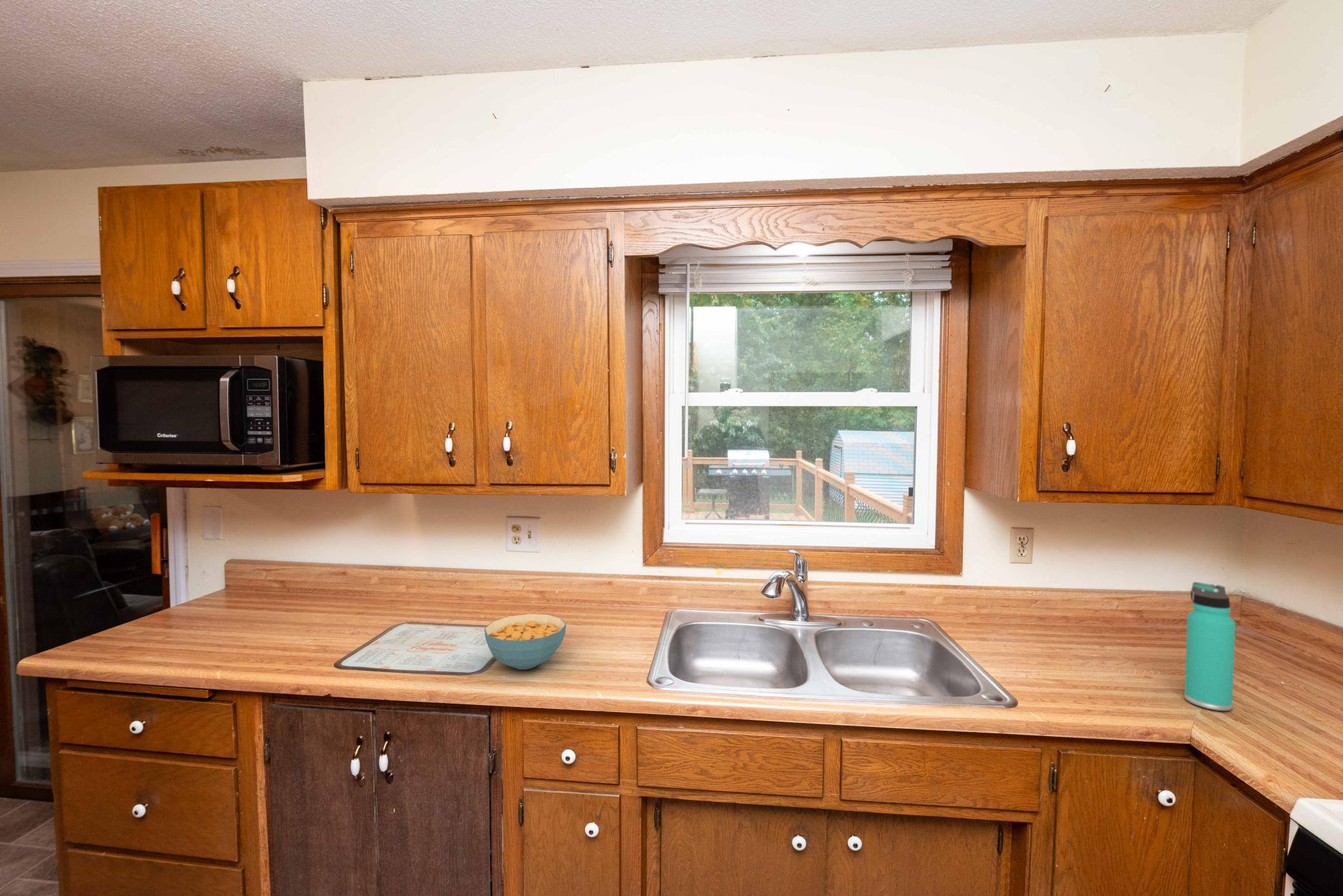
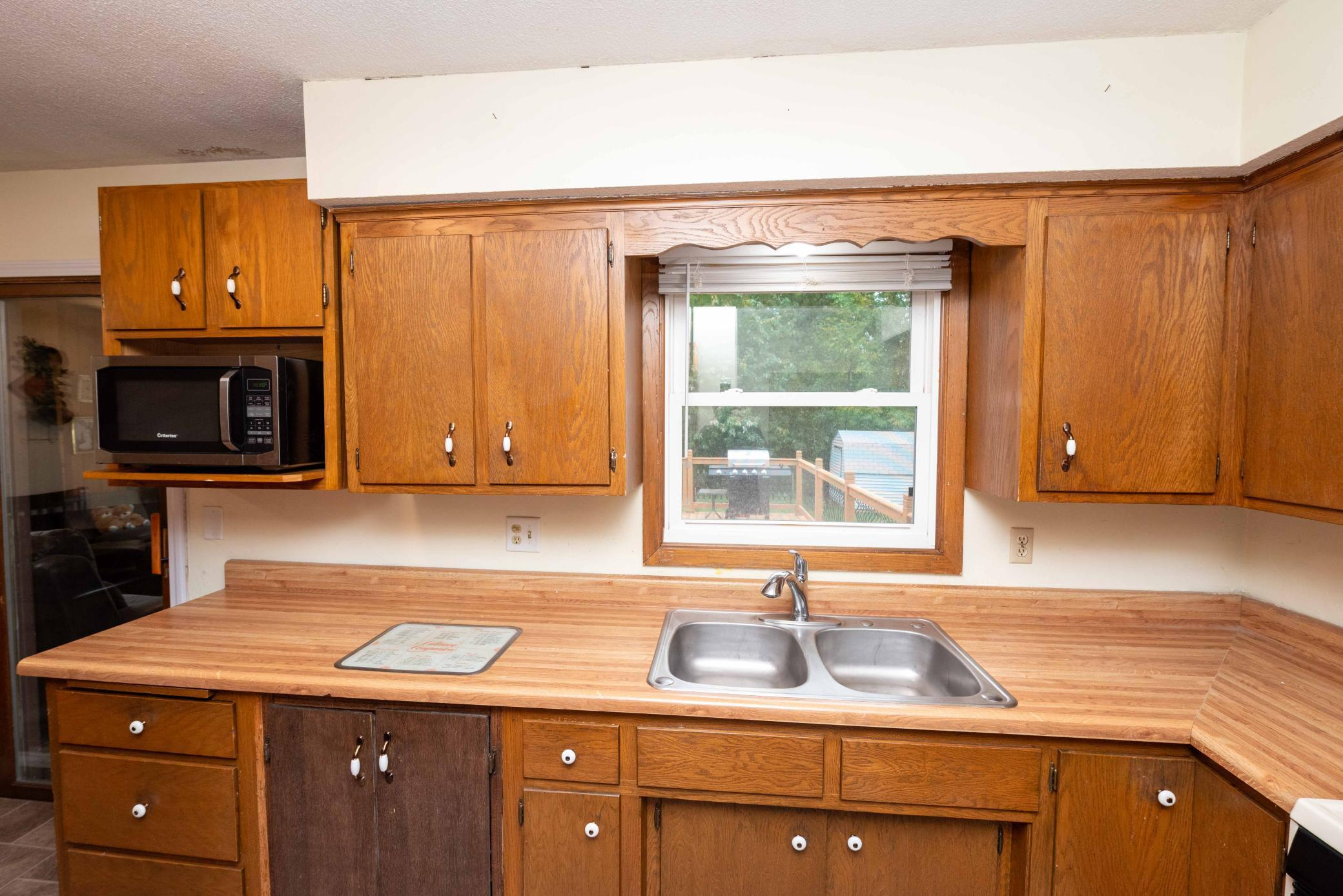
- cereal bowl [484,613,567,670]
- thermos bottle [1184,582,1236,711]
